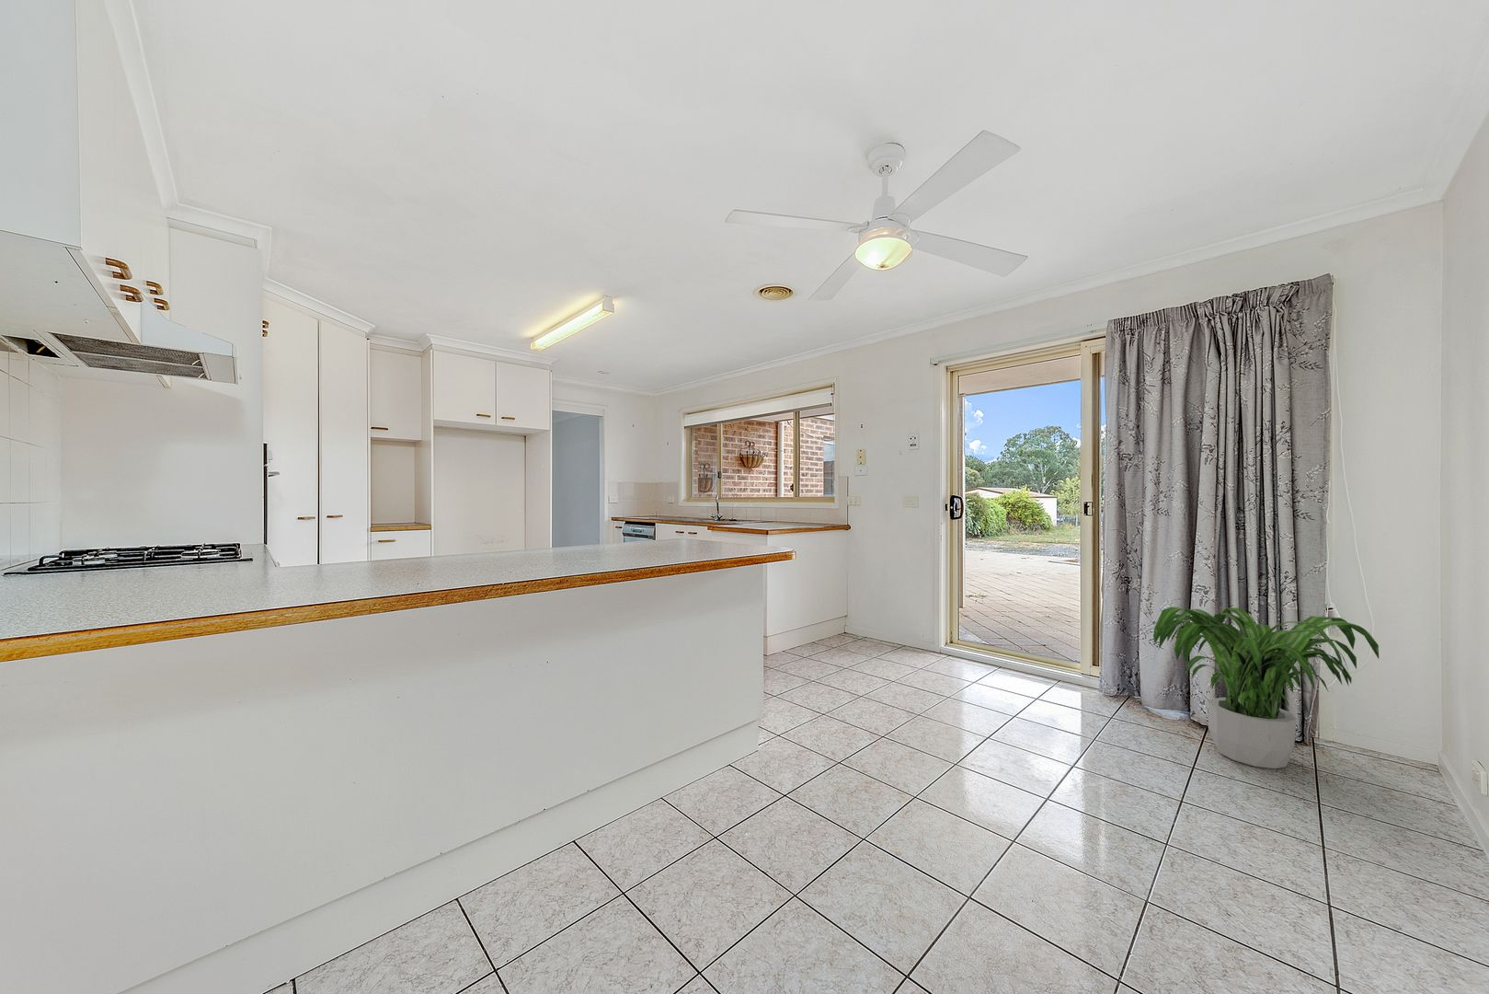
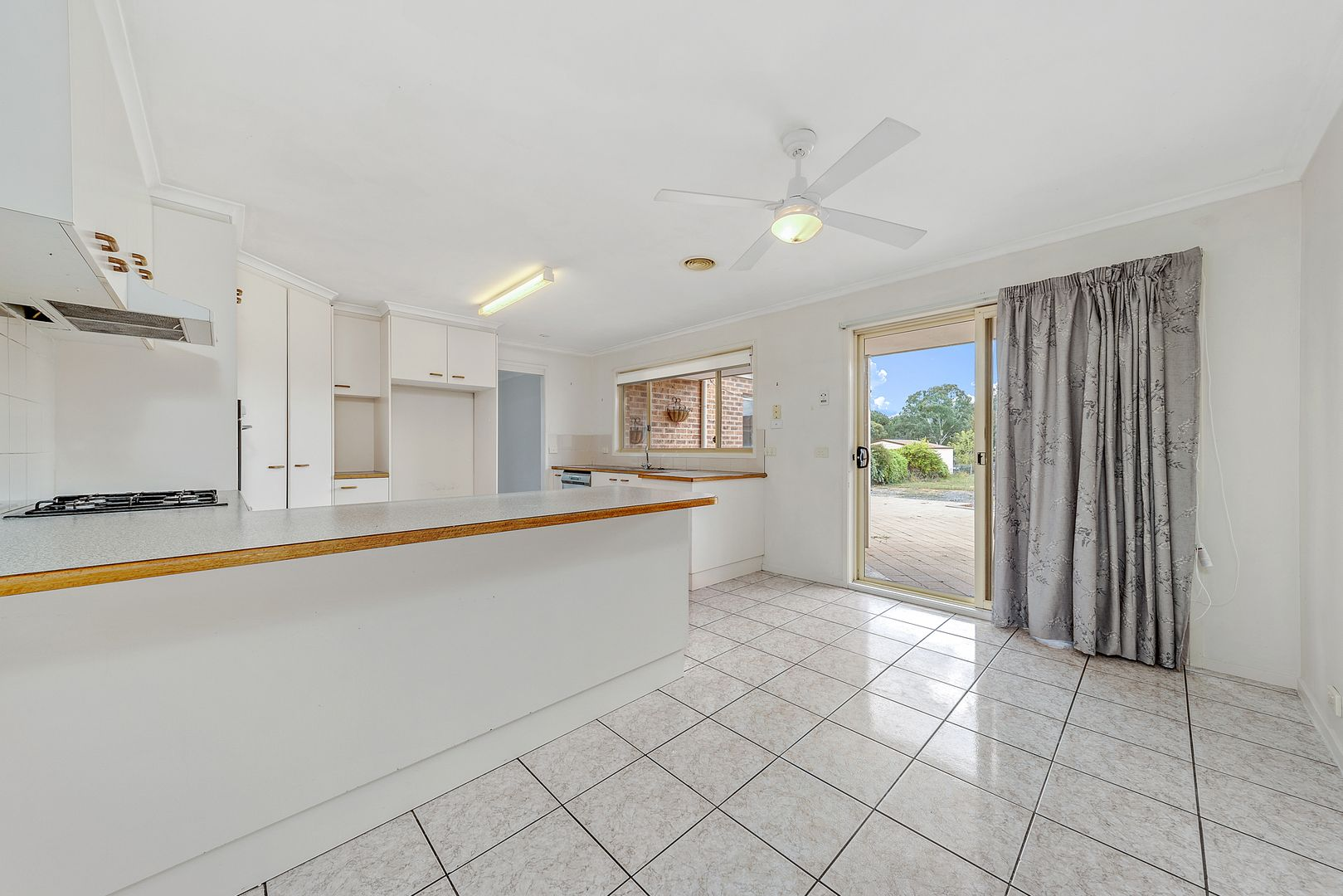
- potted plant [1152,606,1379,770]
